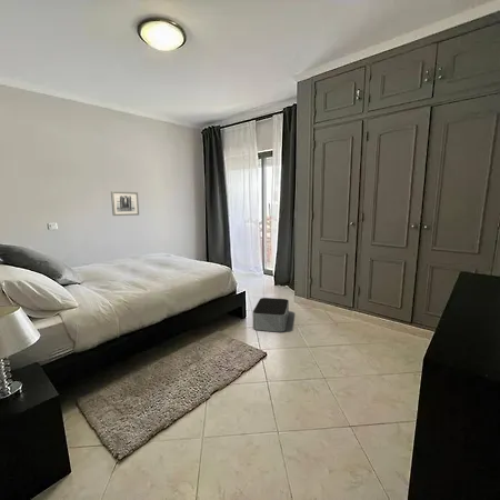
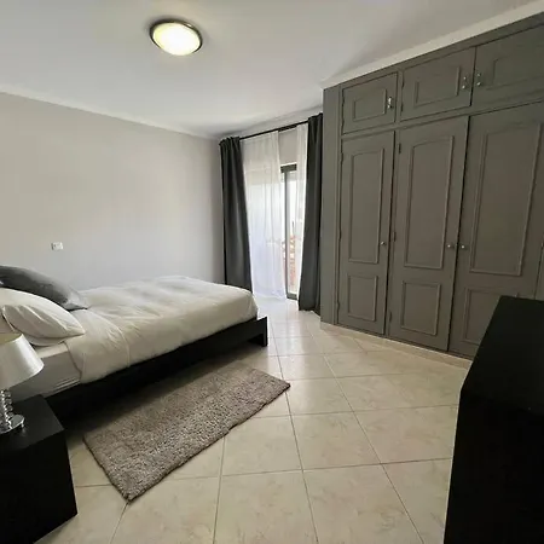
- wall art [110,190,140,217]
- storage bin [252,297,290,333]
